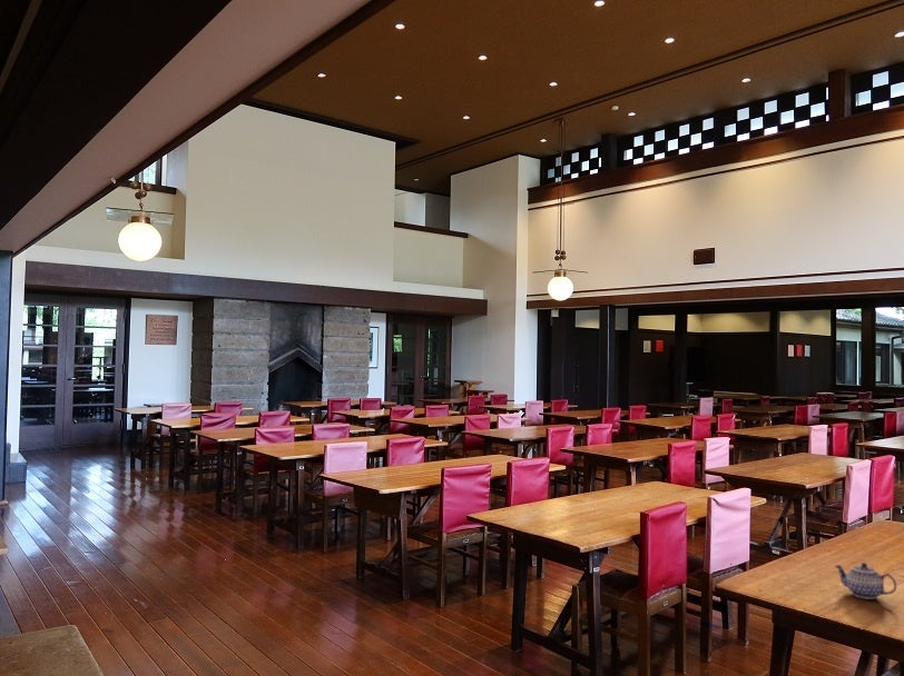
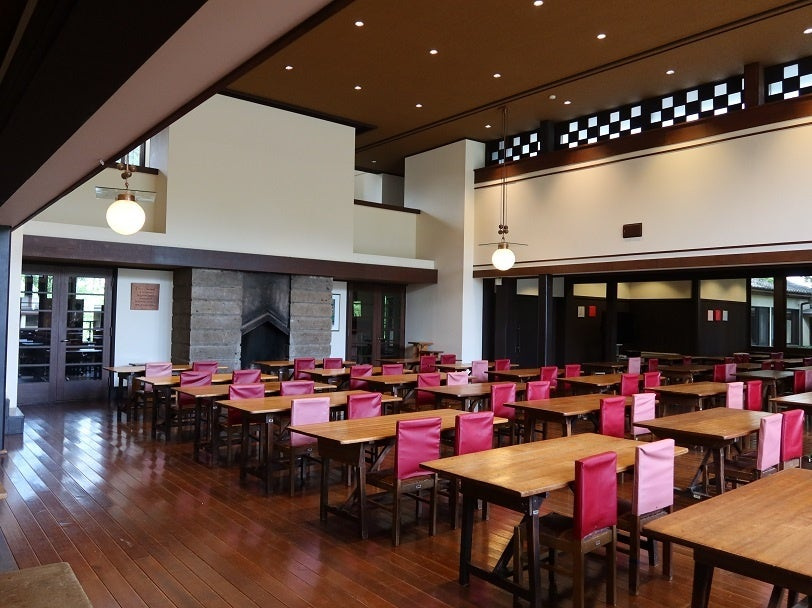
- teapot [834,561,897,600]
